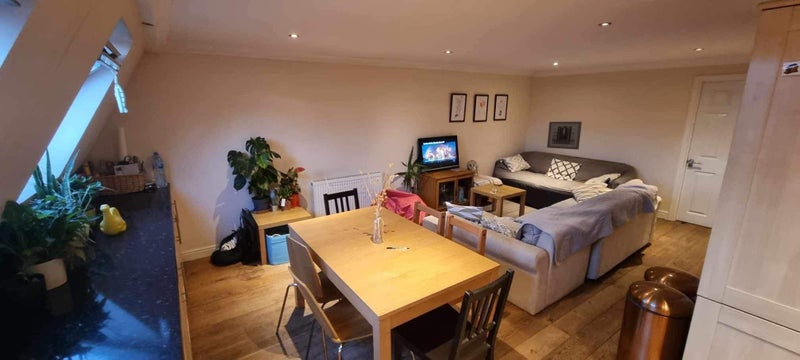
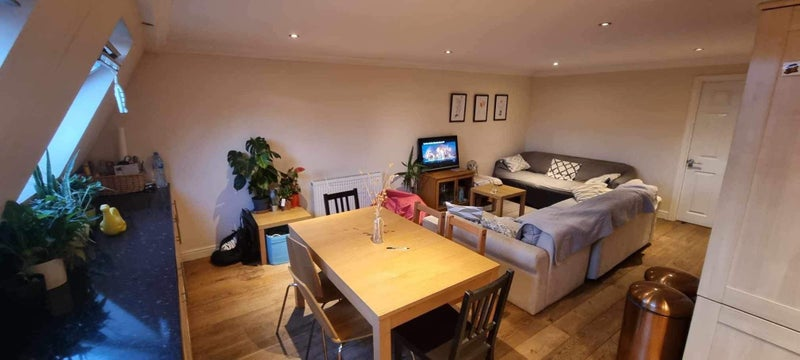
- wall art [546,121,583,150]
